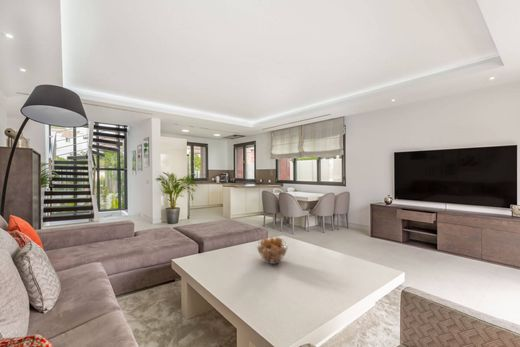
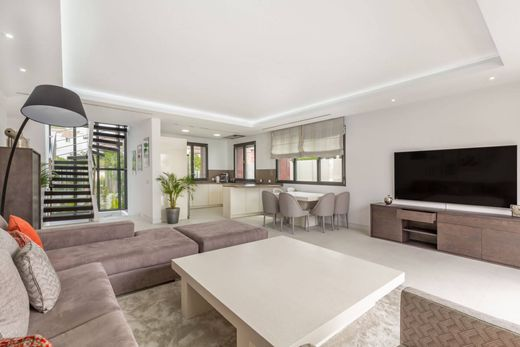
- fruit basket [256,236,289,265]
